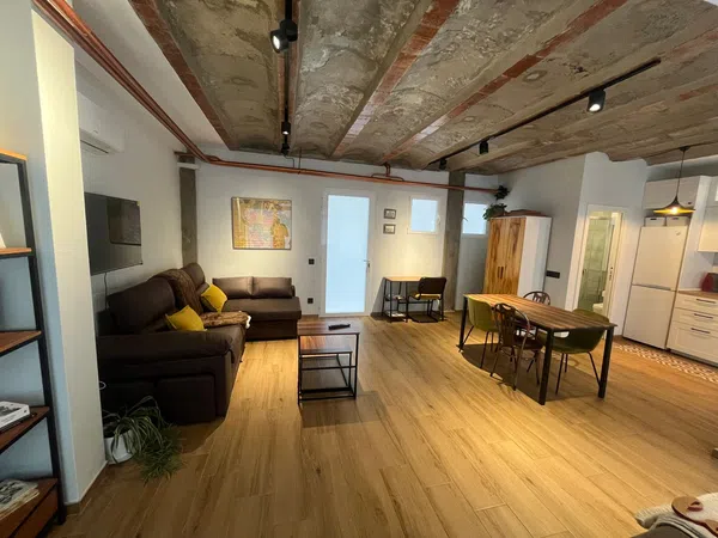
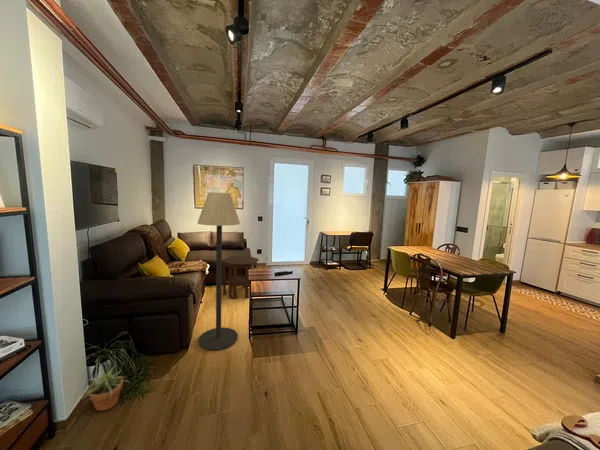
+ potted plant [81,365,130,412]
+ floor lamp [197,191,241,351]
+ side table [222,255,260,300]
